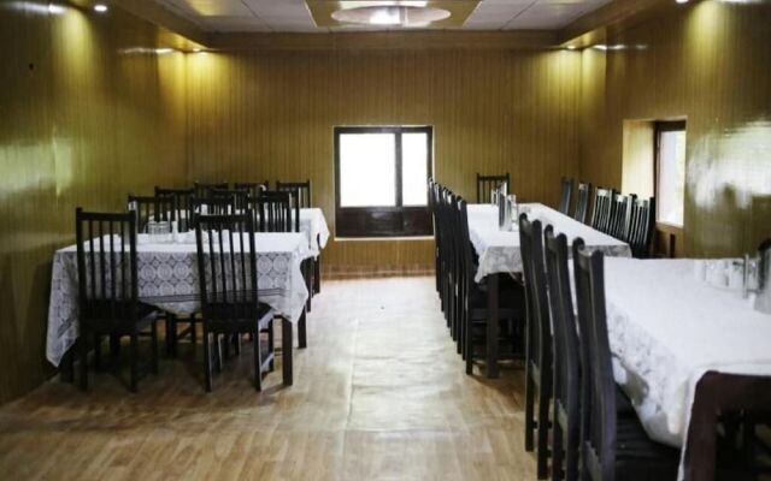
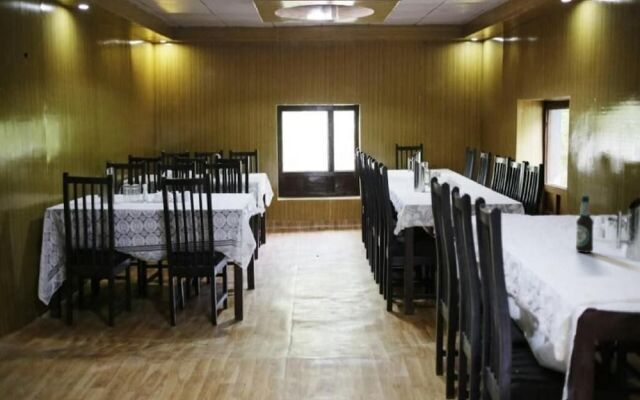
+ bottle [575,194,595,254]
